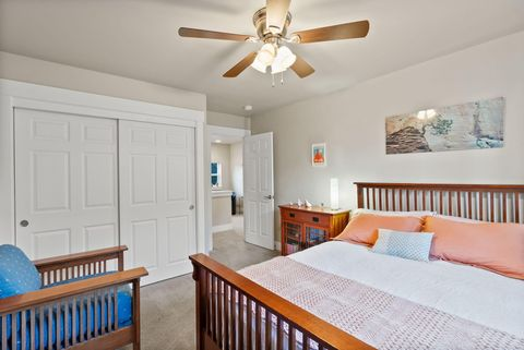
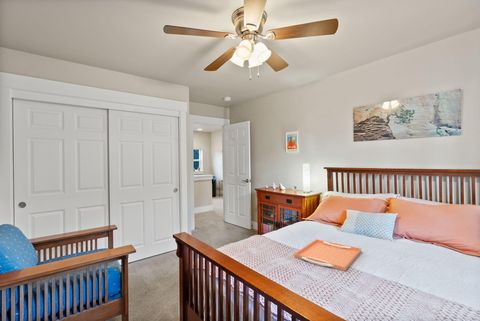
+ serving tray [293,238,362,272]
